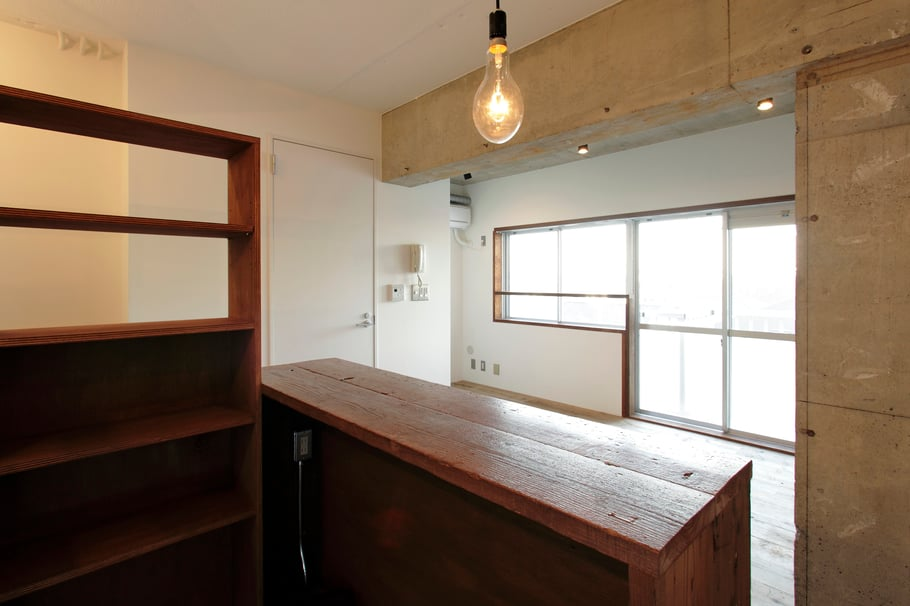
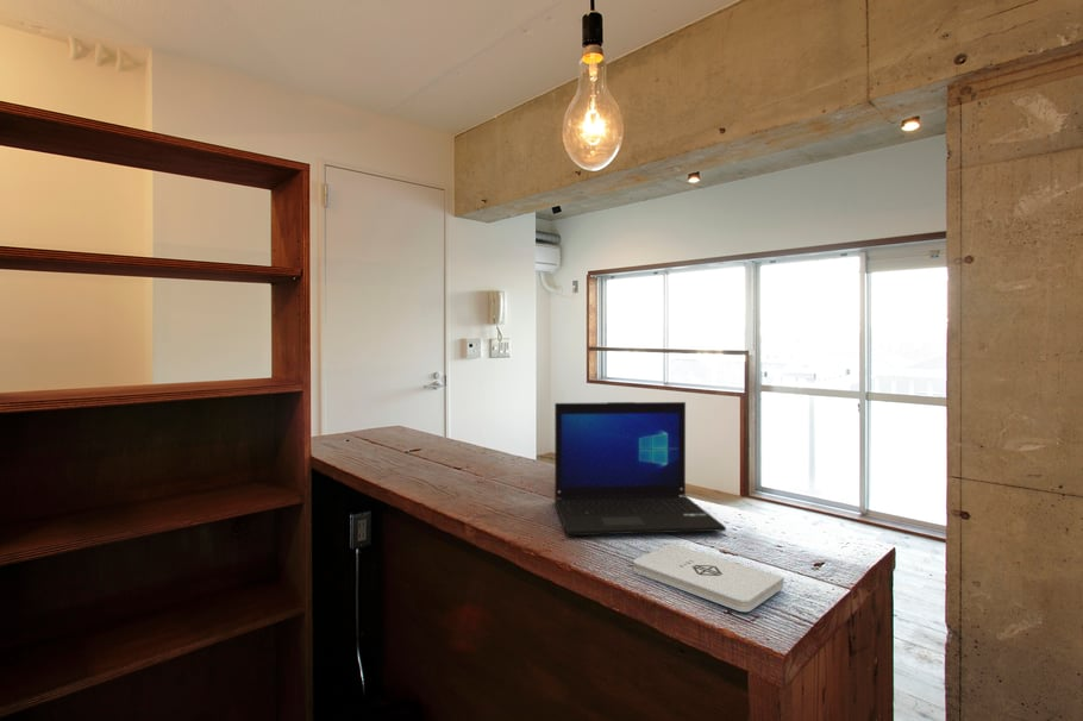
+ notepad [632,543,784,613]
+ laptop [553,401,727,537]
